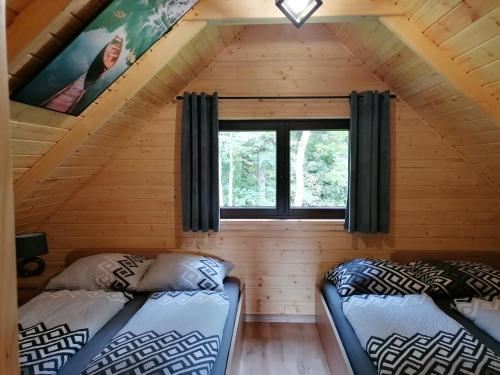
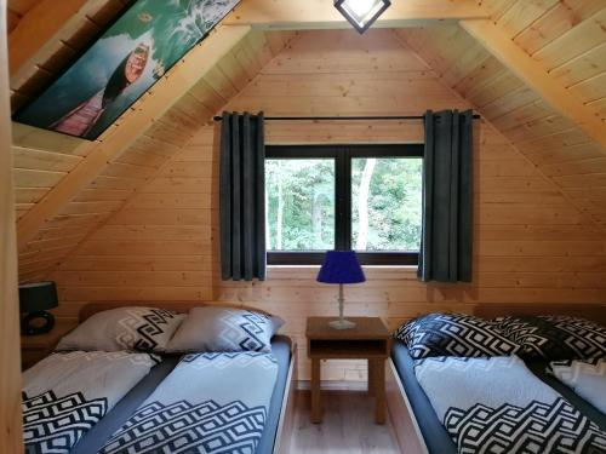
+ table lamp [315,248,367,329]
+ nightstand [304,315,393,424]
